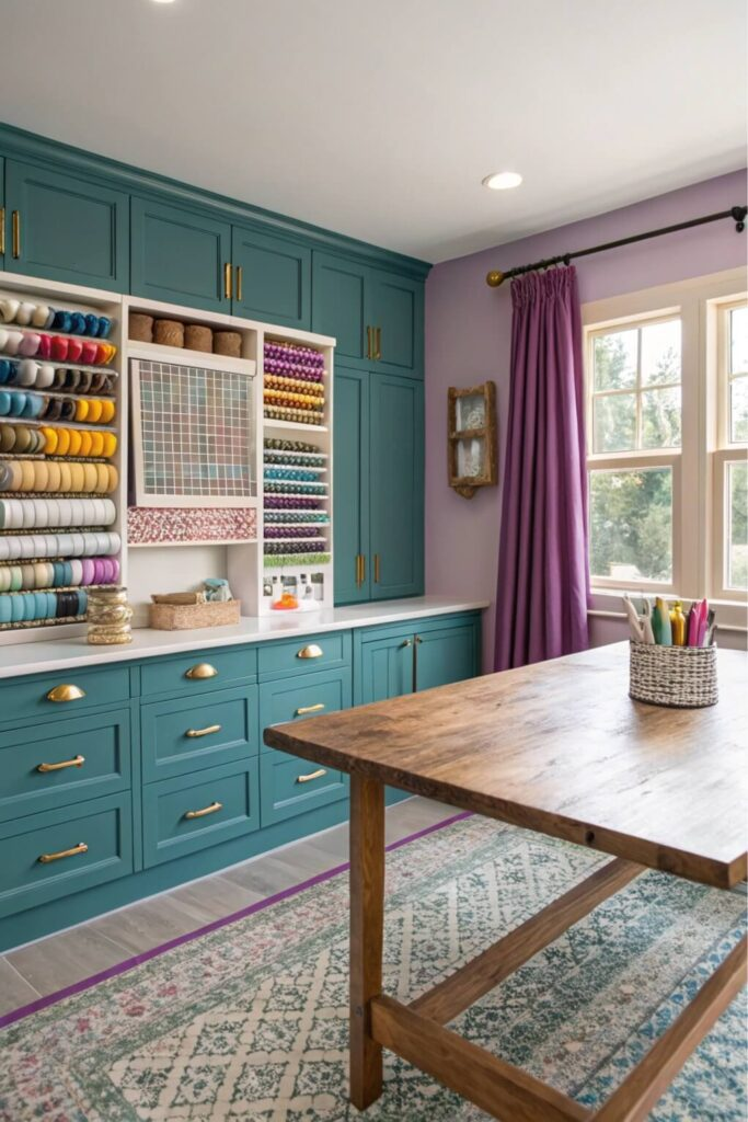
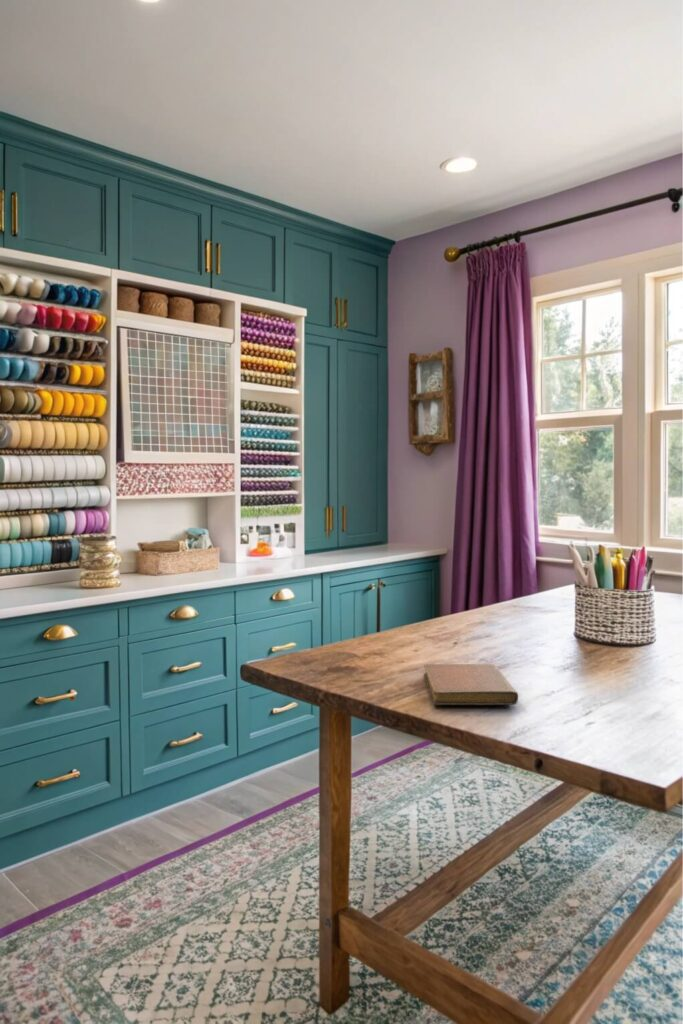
+ notebook [423,663,519,706]
